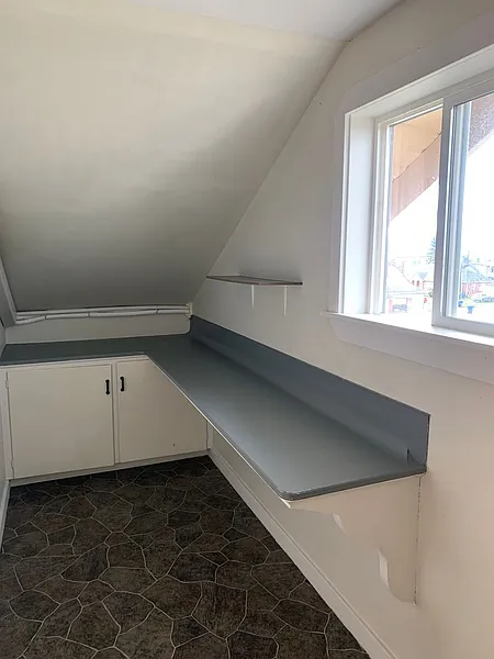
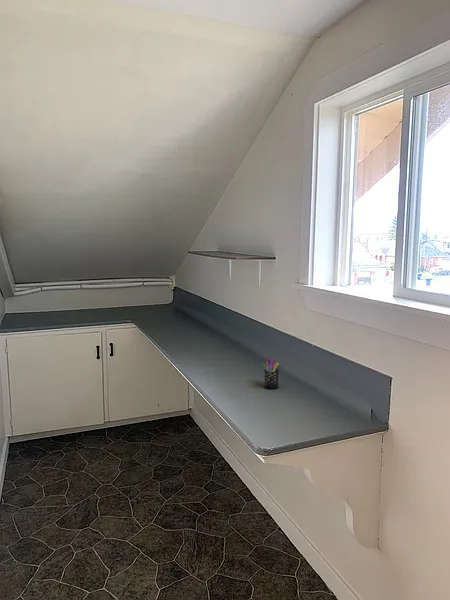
+ pen holder [262,356,280,390]
